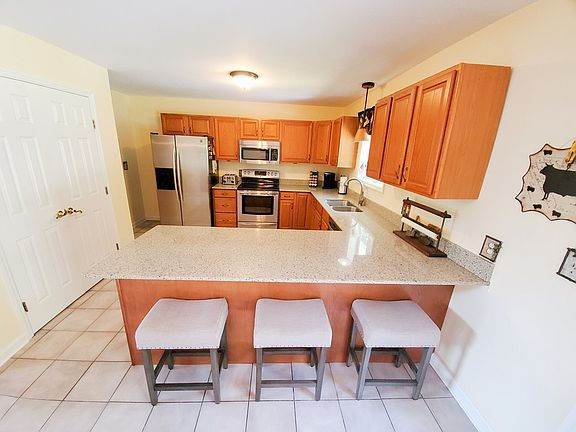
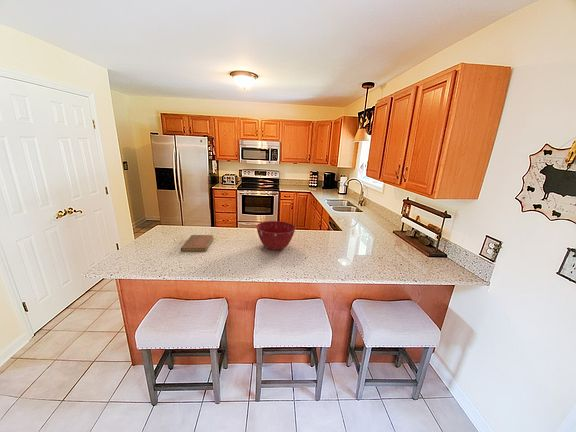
+ mixing bowl [255,220,297,251]
+ notebook [180,234,215,252]
